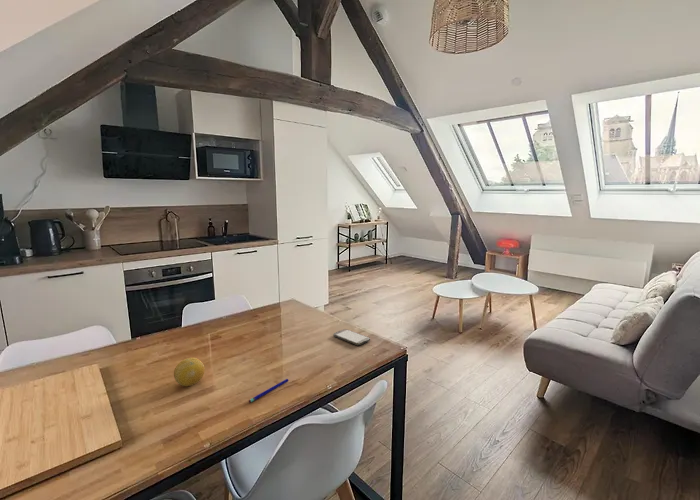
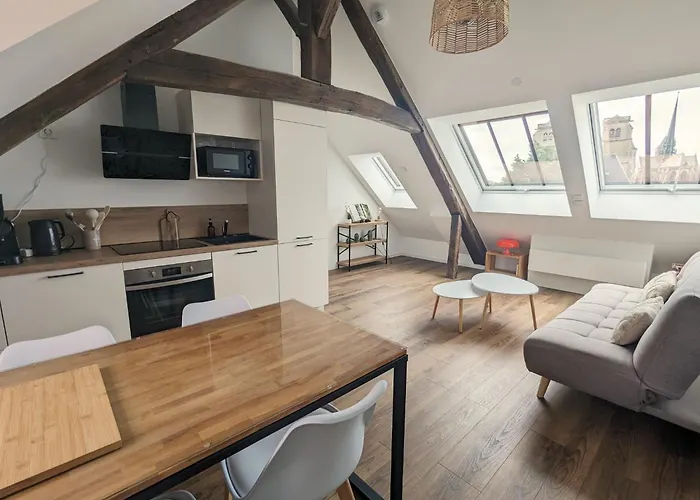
- fruit [173,357,206,387]
- smartphone [332,328,371,346]
- pen [248,378,289,404]
